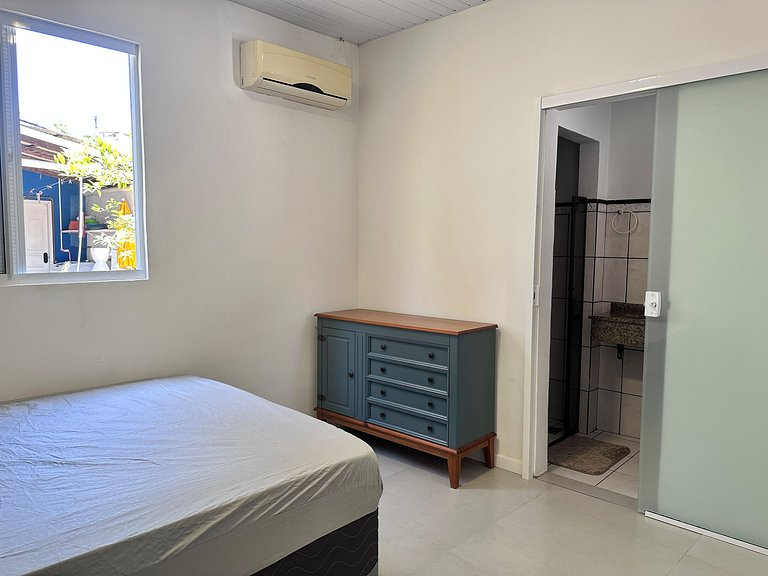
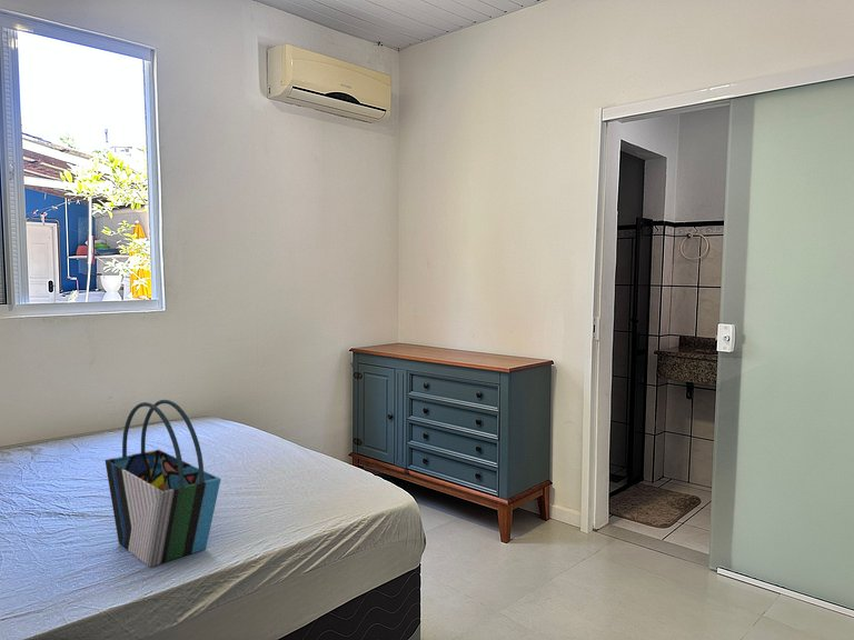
+ tote bag [105,399,221,568]
